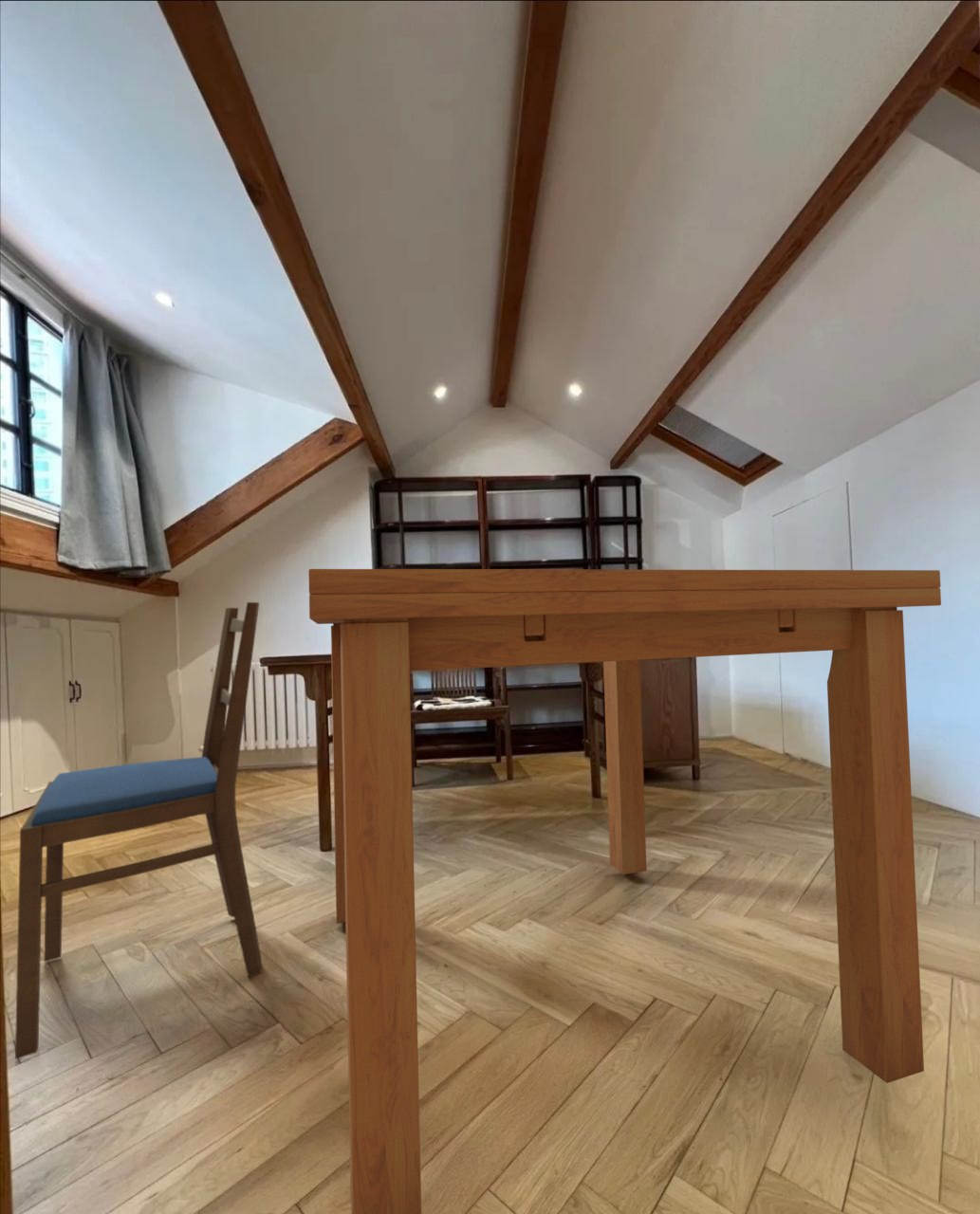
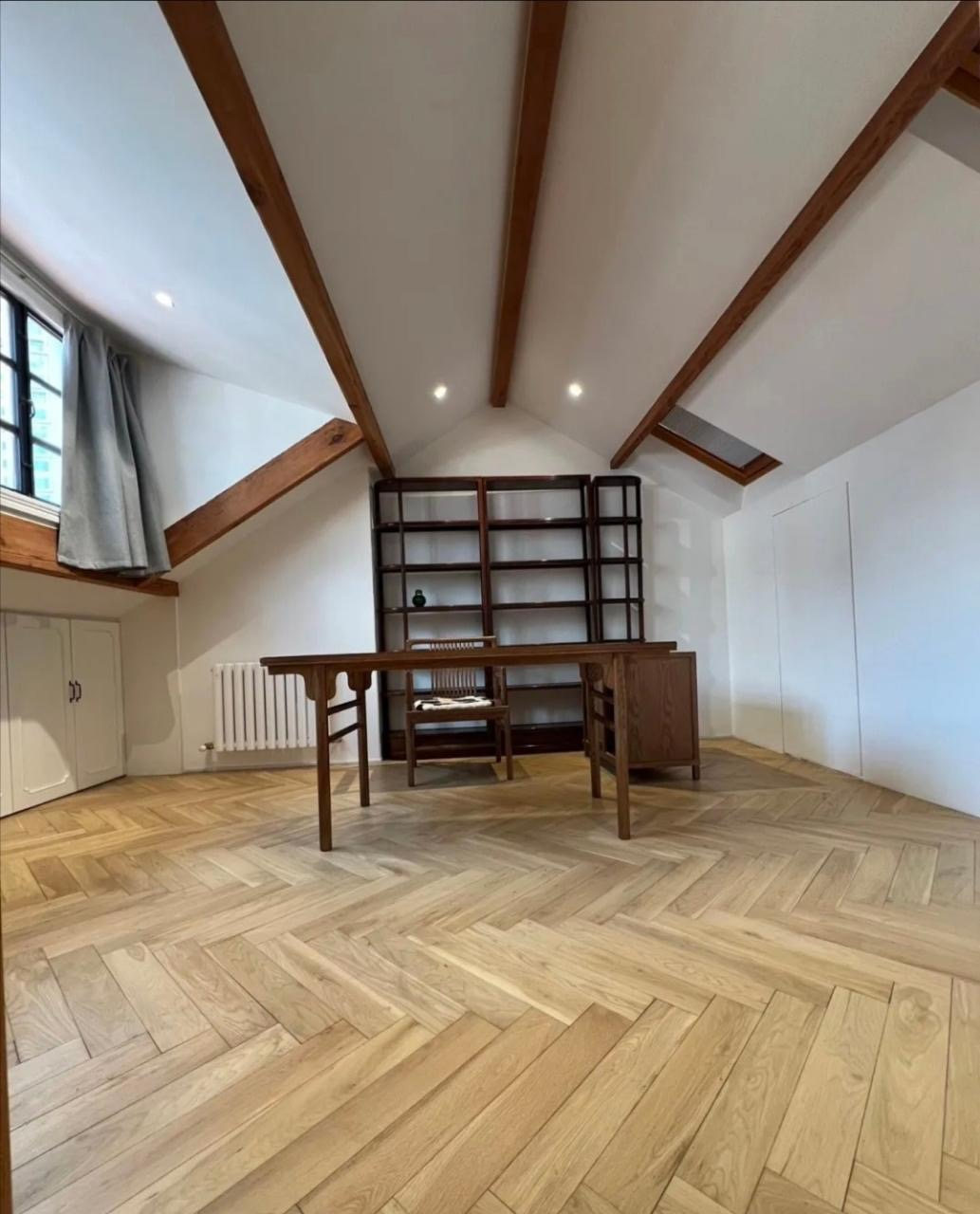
- dining chair [14,601,264,1060]
- dining table [307,568,942,1214]
